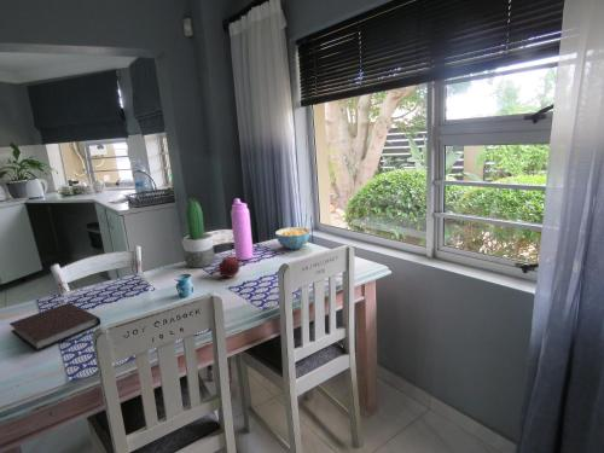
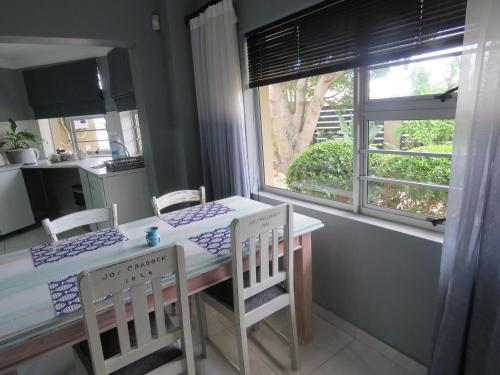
- cereal bowl [274,226,312,251]
- potted cactus [181,199,216,269]
- water bottle [230,197,255,261]
- fruit [217,256,240,279]
- notebook [8,302,101,353]
